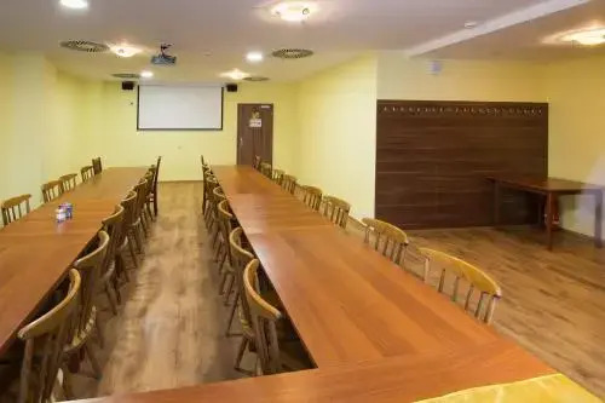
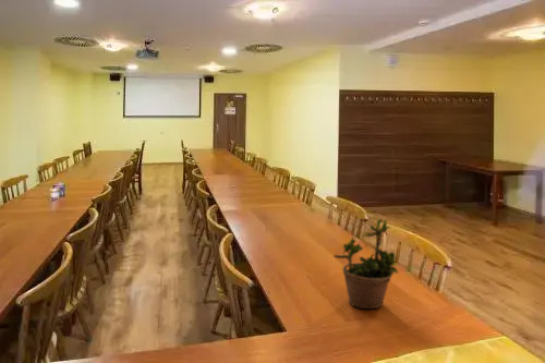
+ potted plant [332,211,400,310]
